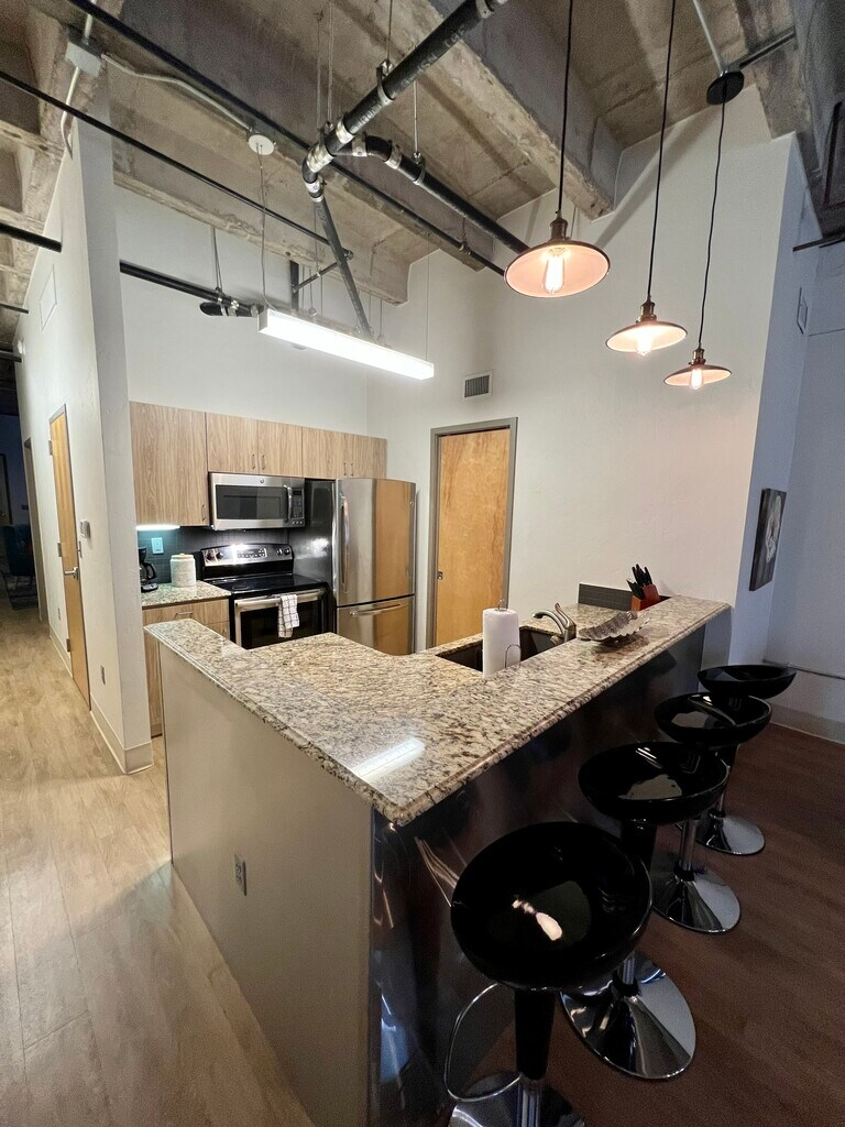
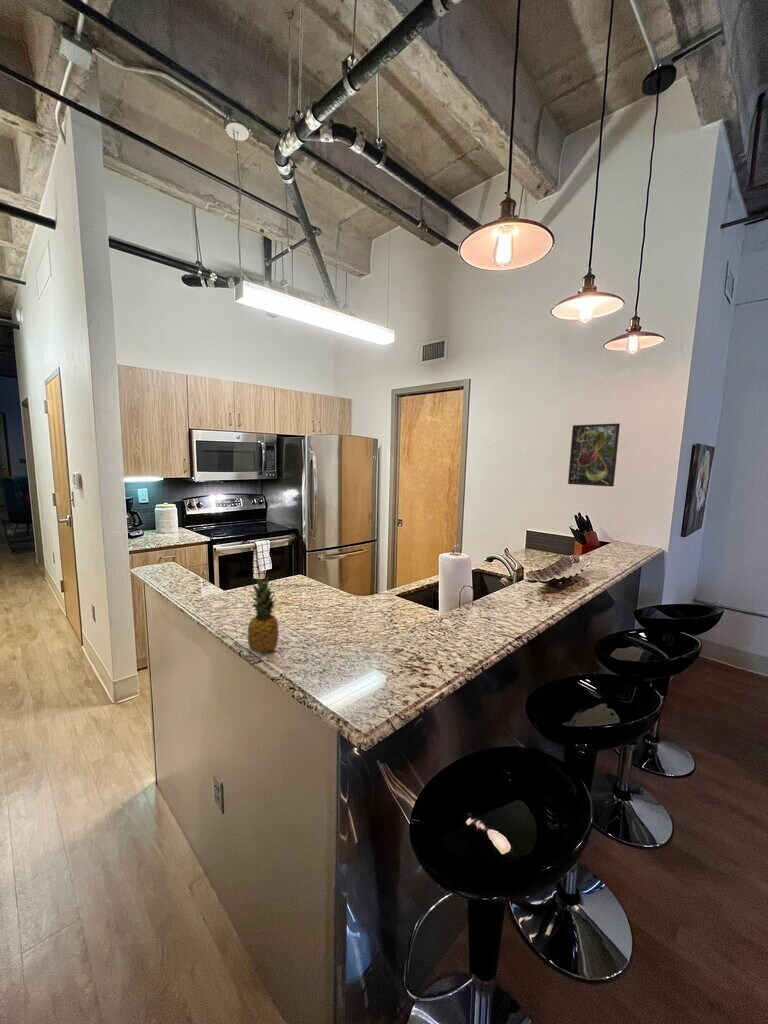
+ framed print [567,422,621,488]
+ fruit [247,575,280,654]
